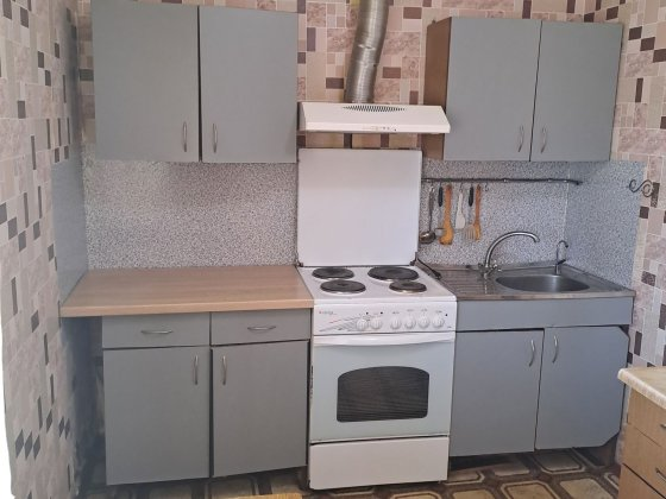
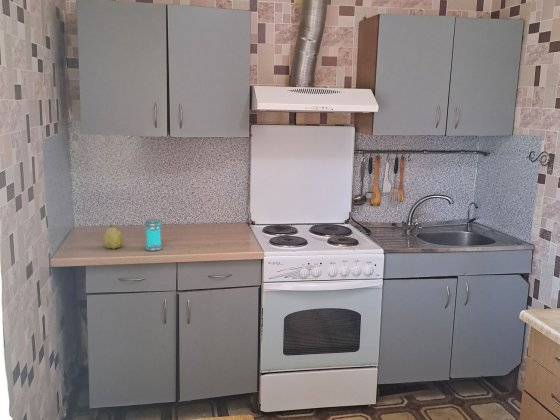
+ jar [143,217,163,252]
+ fruit [102,224,124,250]
